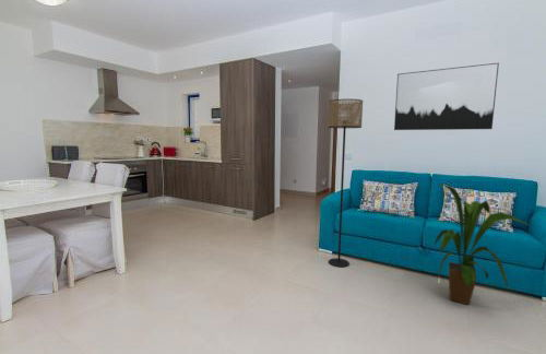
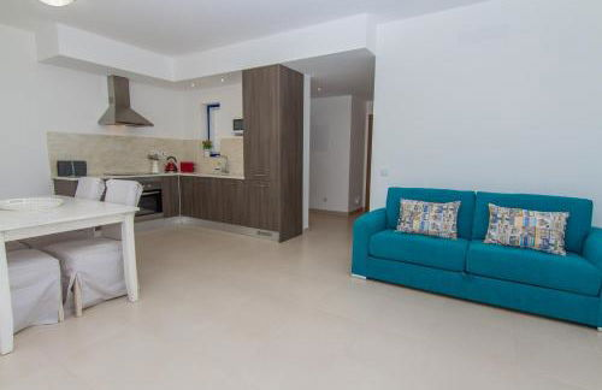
- floor lamp [328,98,364,269]
- wall art [393,62,500,131]
- house plant [434,182,531,306]
